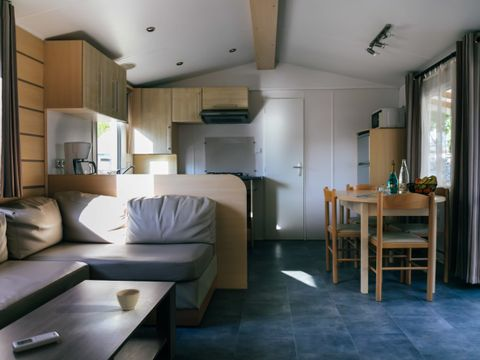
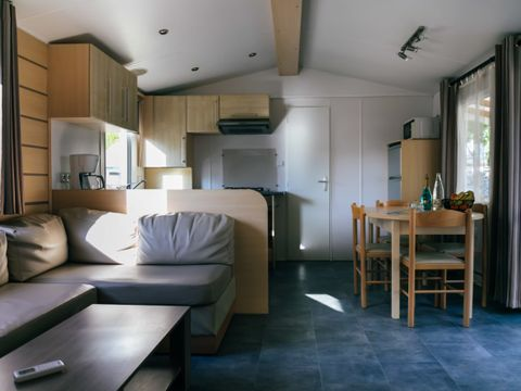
- flower pot [115,288,141,311]
